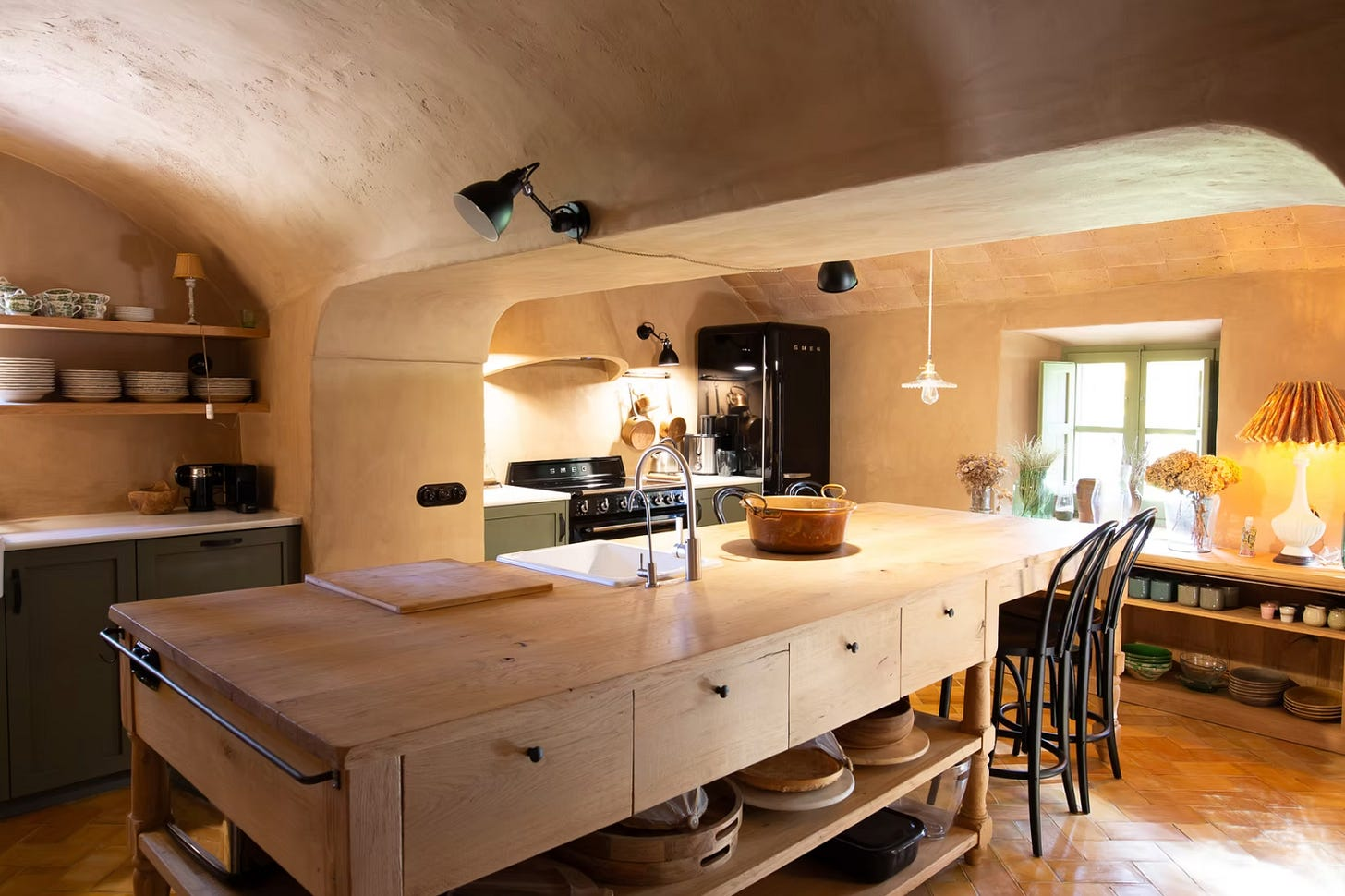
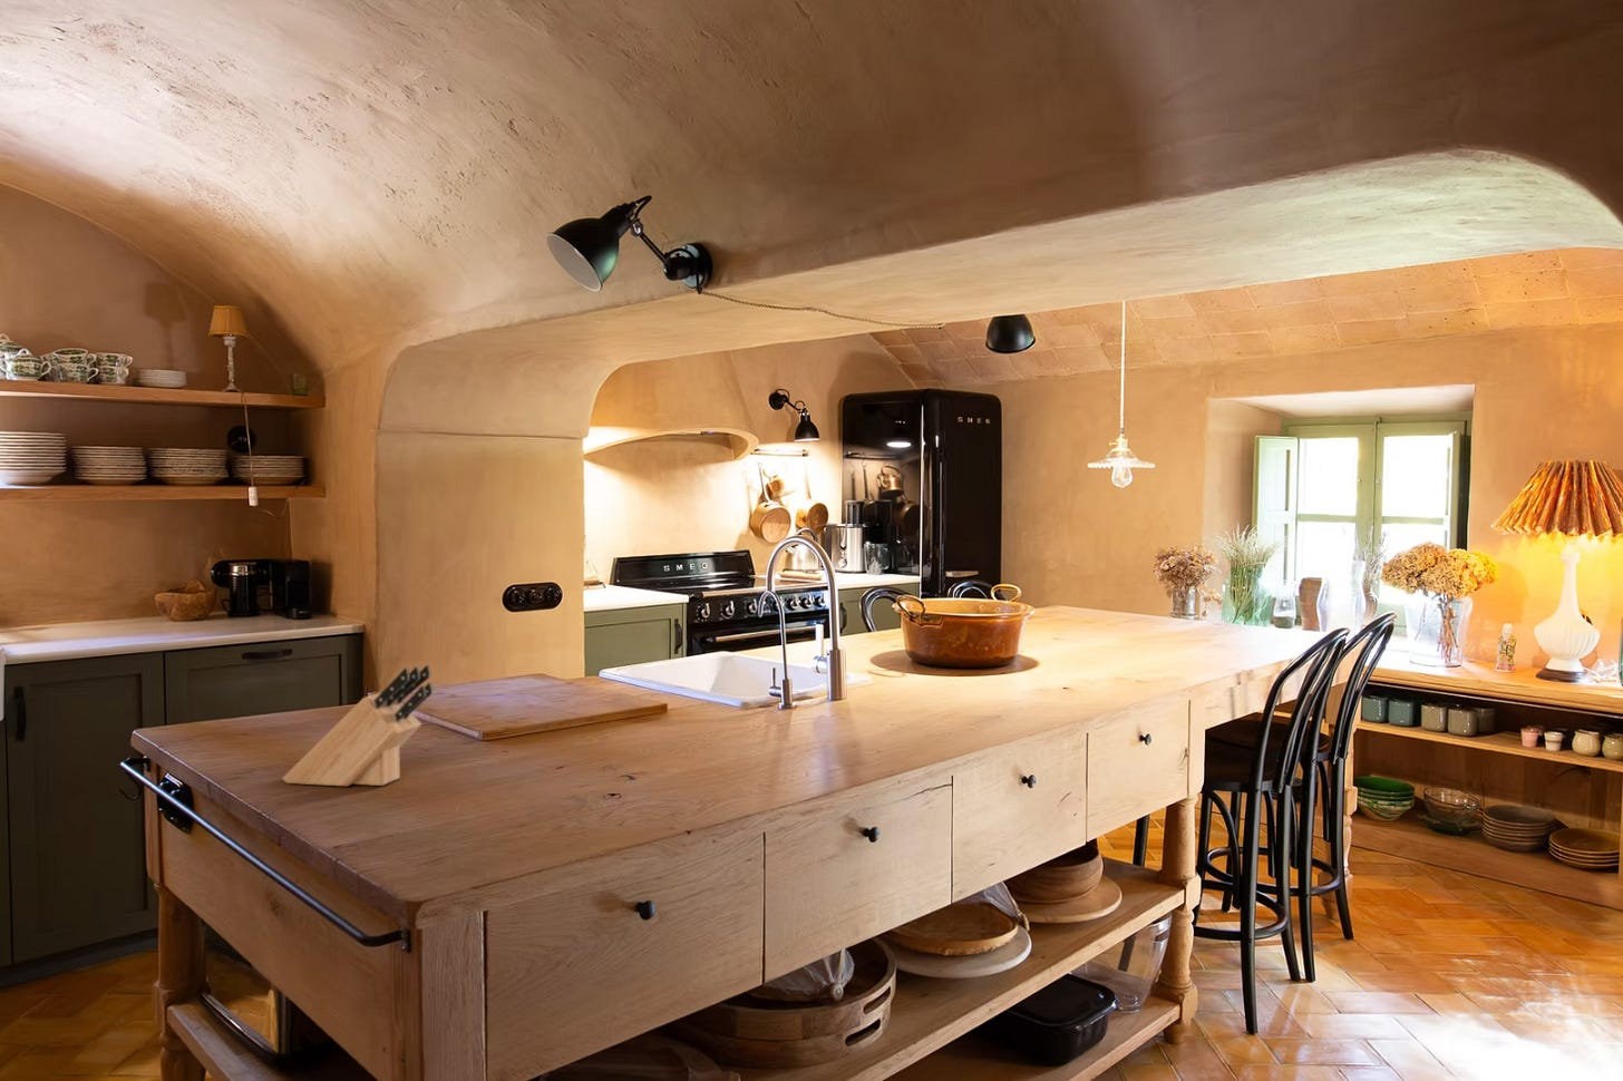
+ knife block [281,665,433,787]
